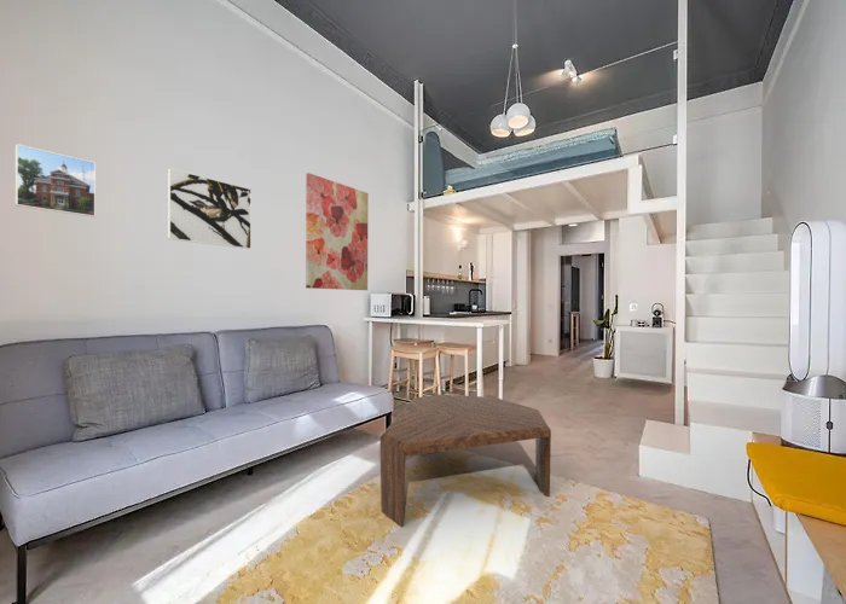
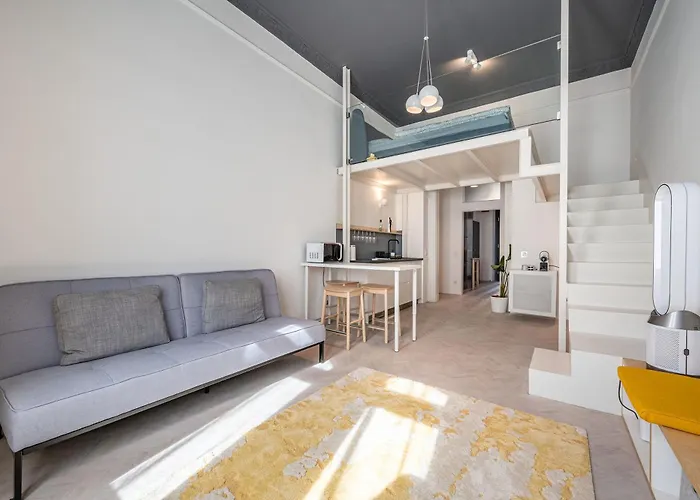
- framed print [15,143,97,219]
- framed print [167,167,253,250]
- coffee table [378,394,552,528]
- wall art [305,172,370,291]
